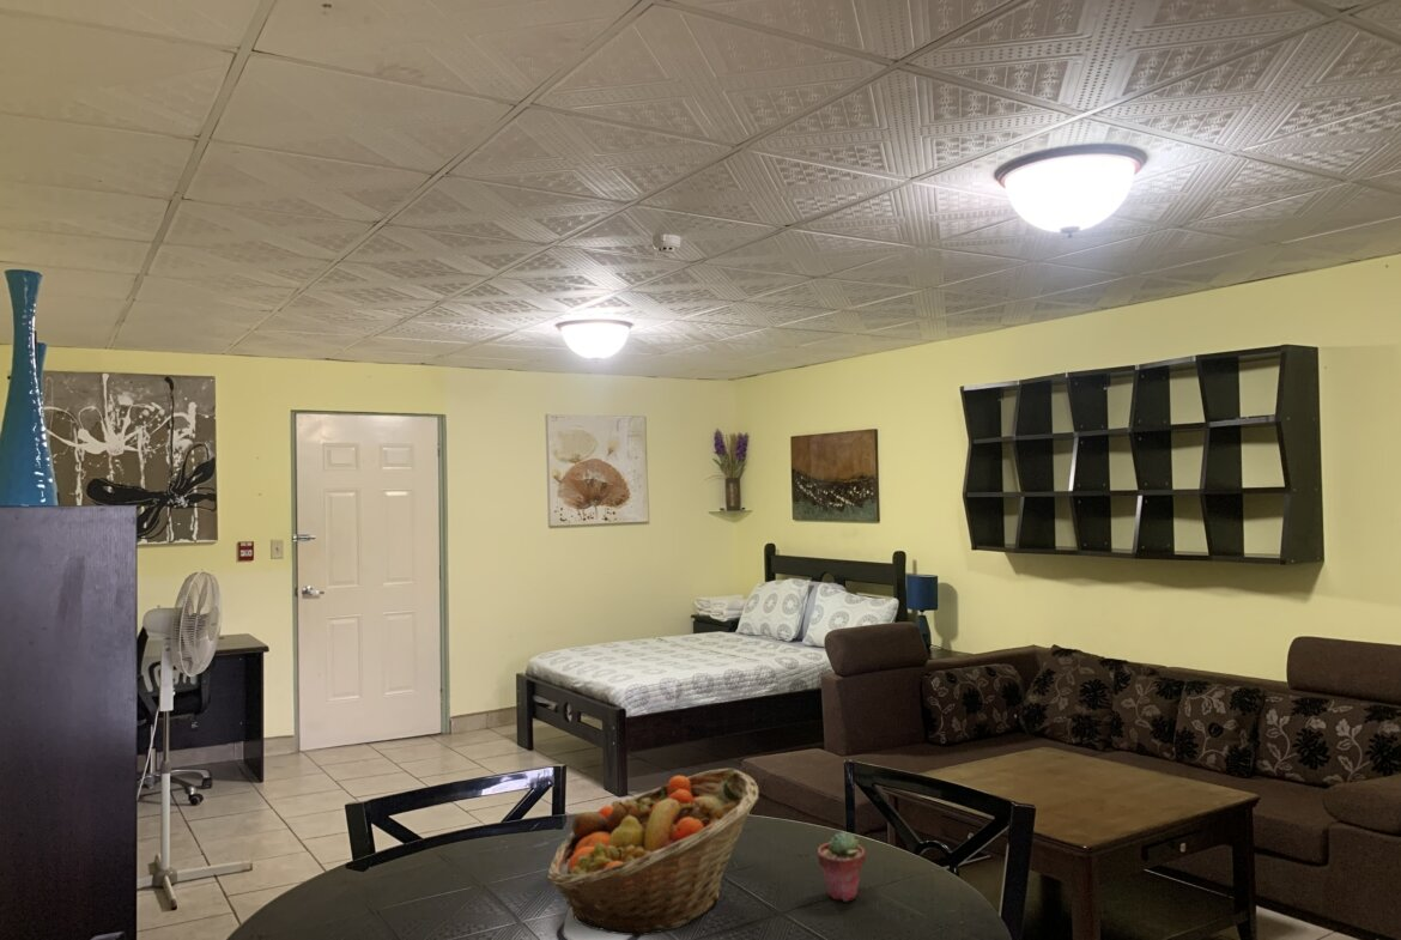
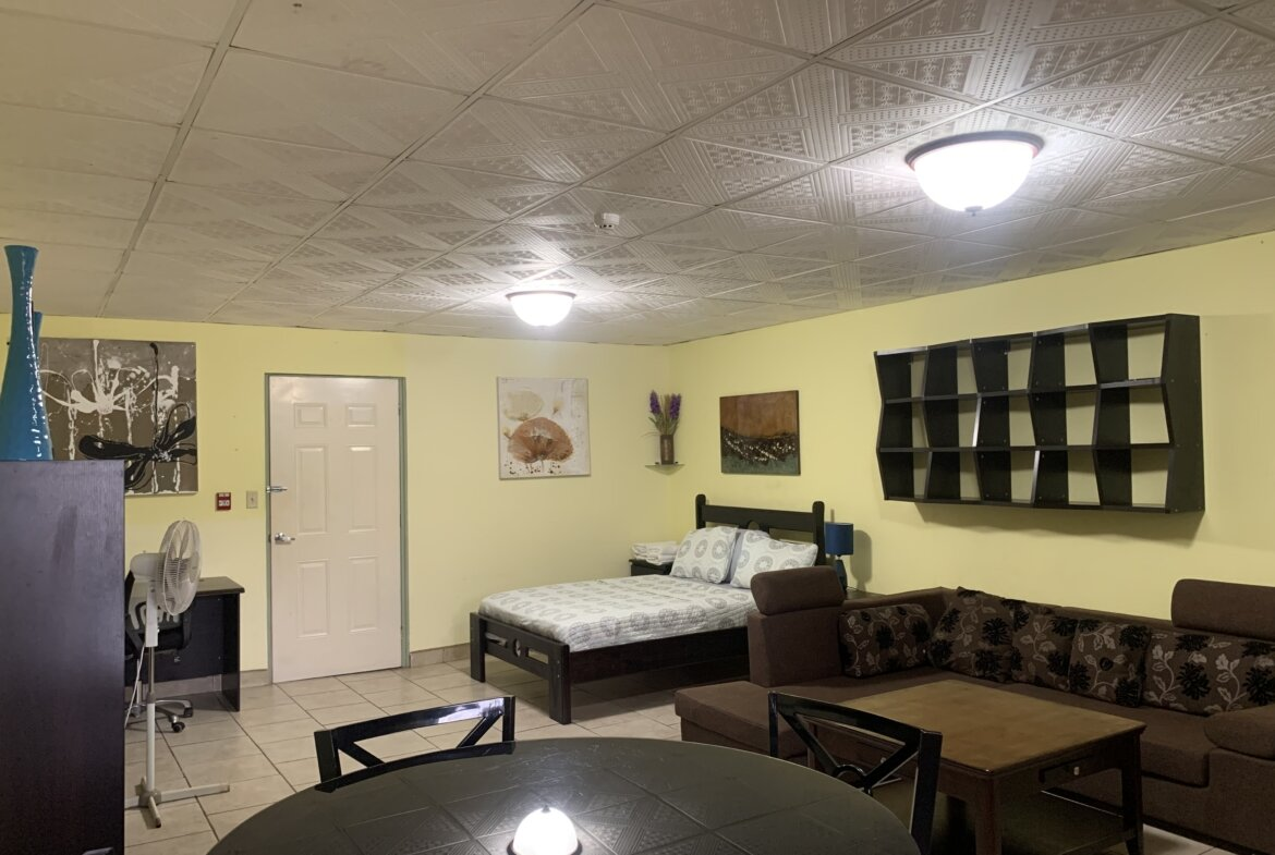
- potted succulent [817,831,867,903]
- fruit basket [546,768,760,939]
